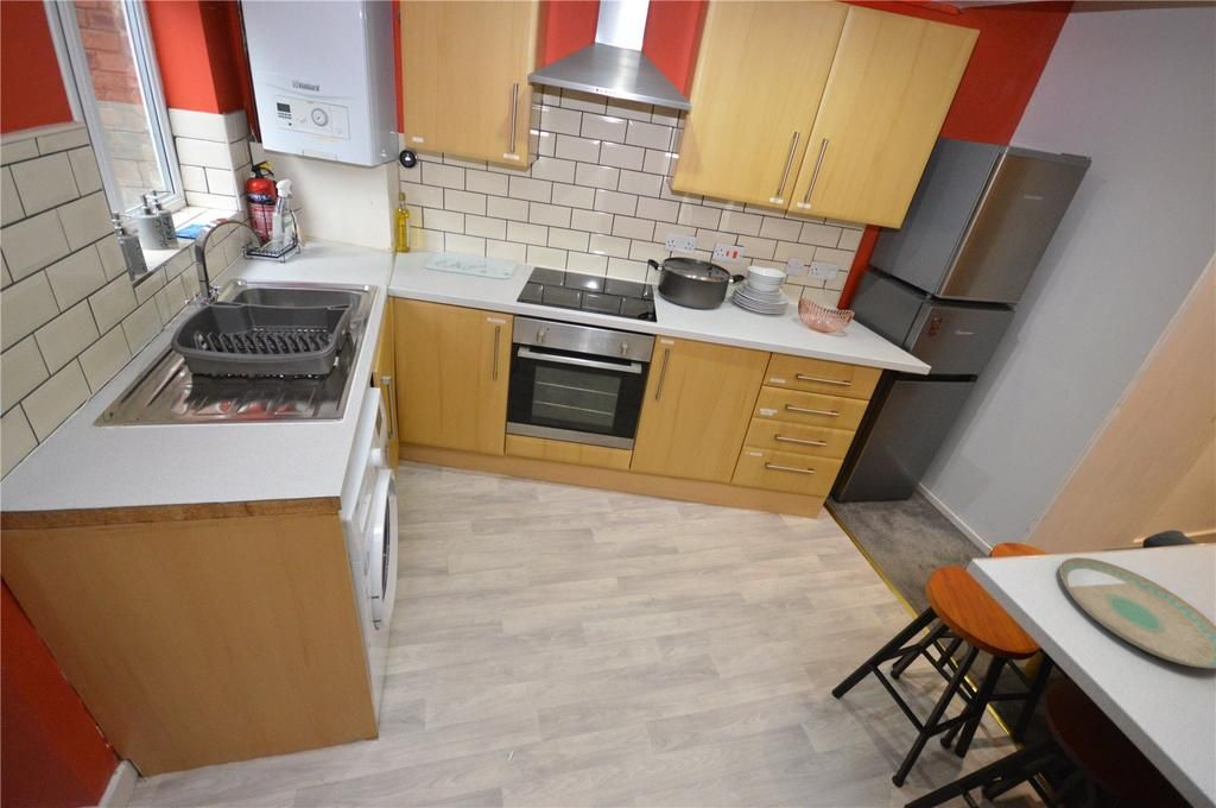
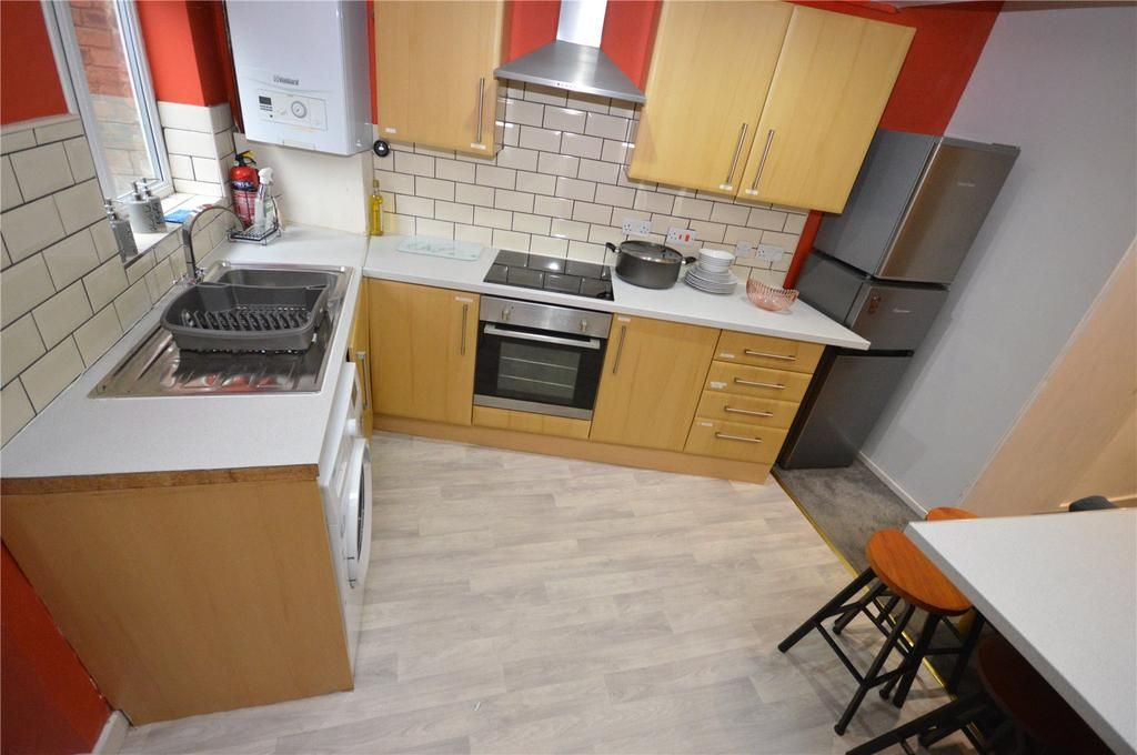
- plate [1058,556,1216,669]
